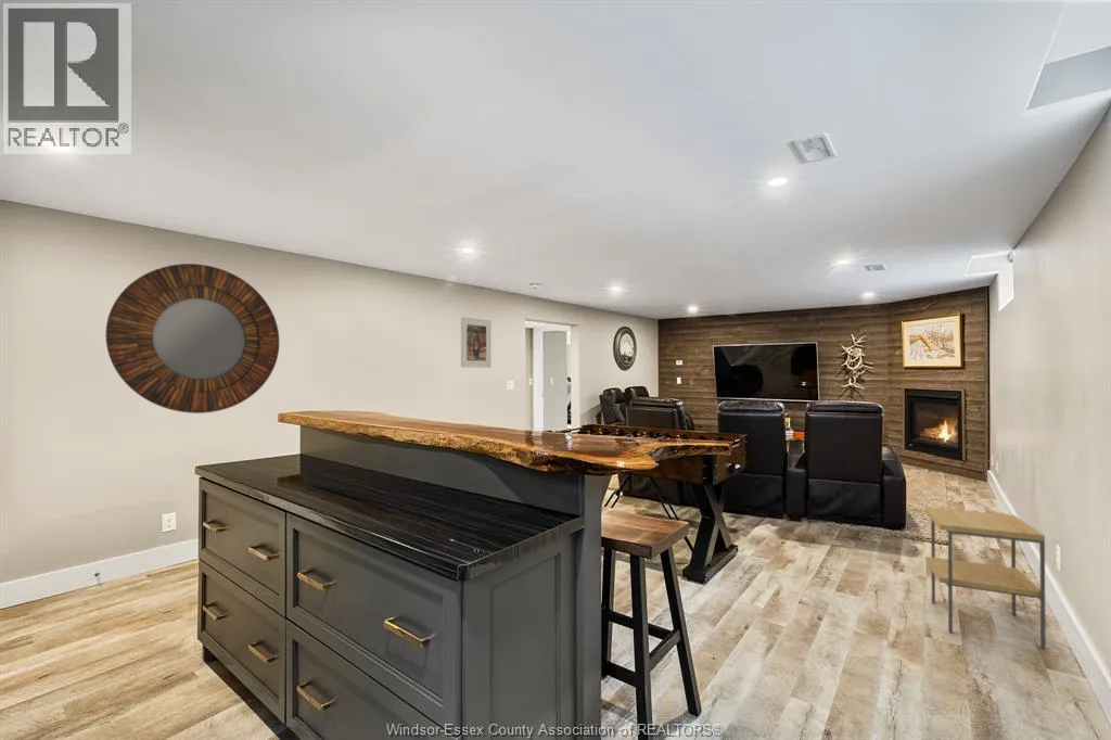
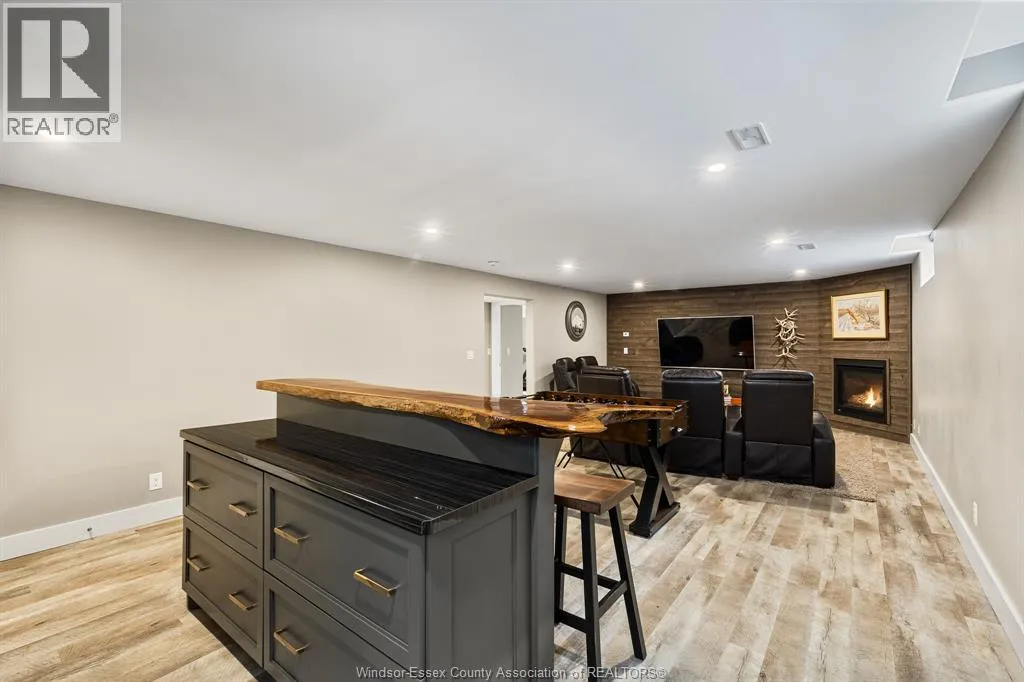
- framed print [460,316,493,369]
- side table [923,506,1047,650]
- home mirror [104,263,281,414]
